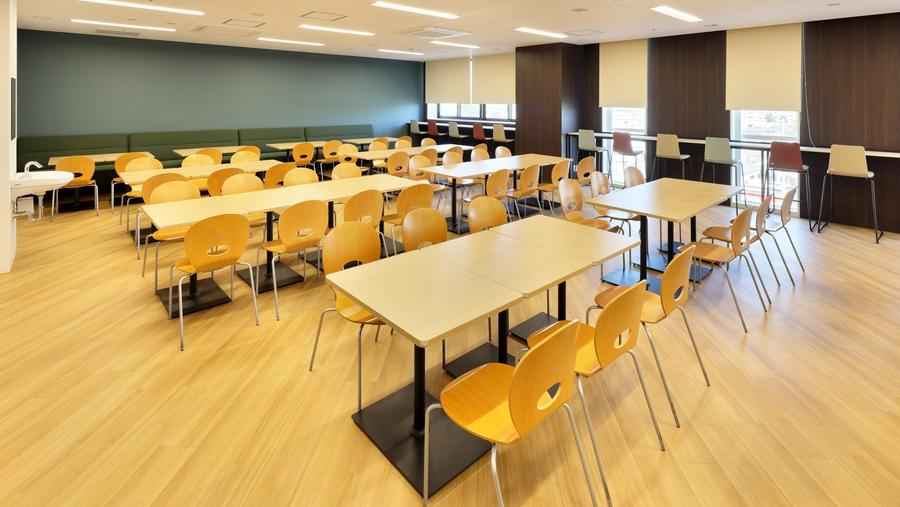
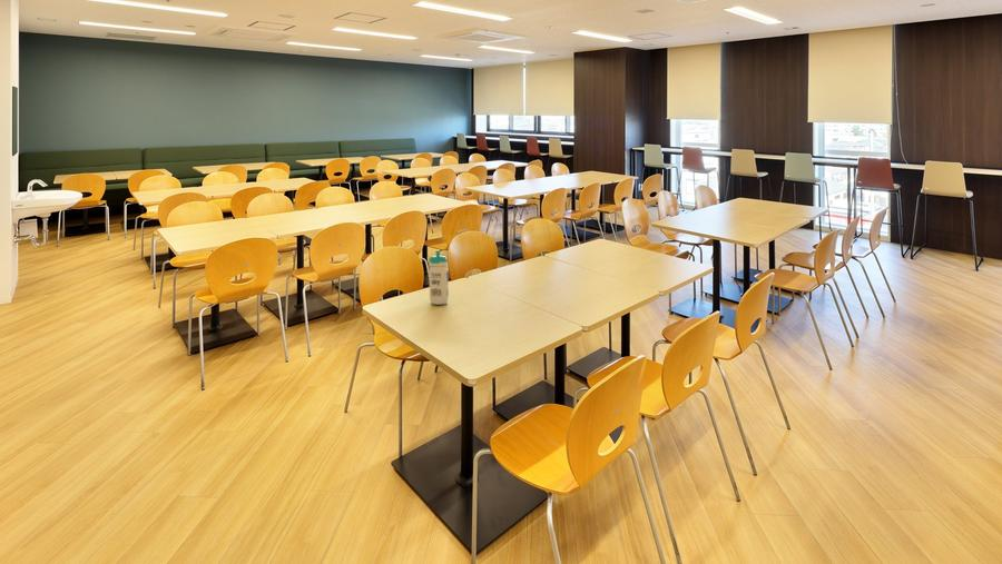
+ water bottle [428,249,450,306]
